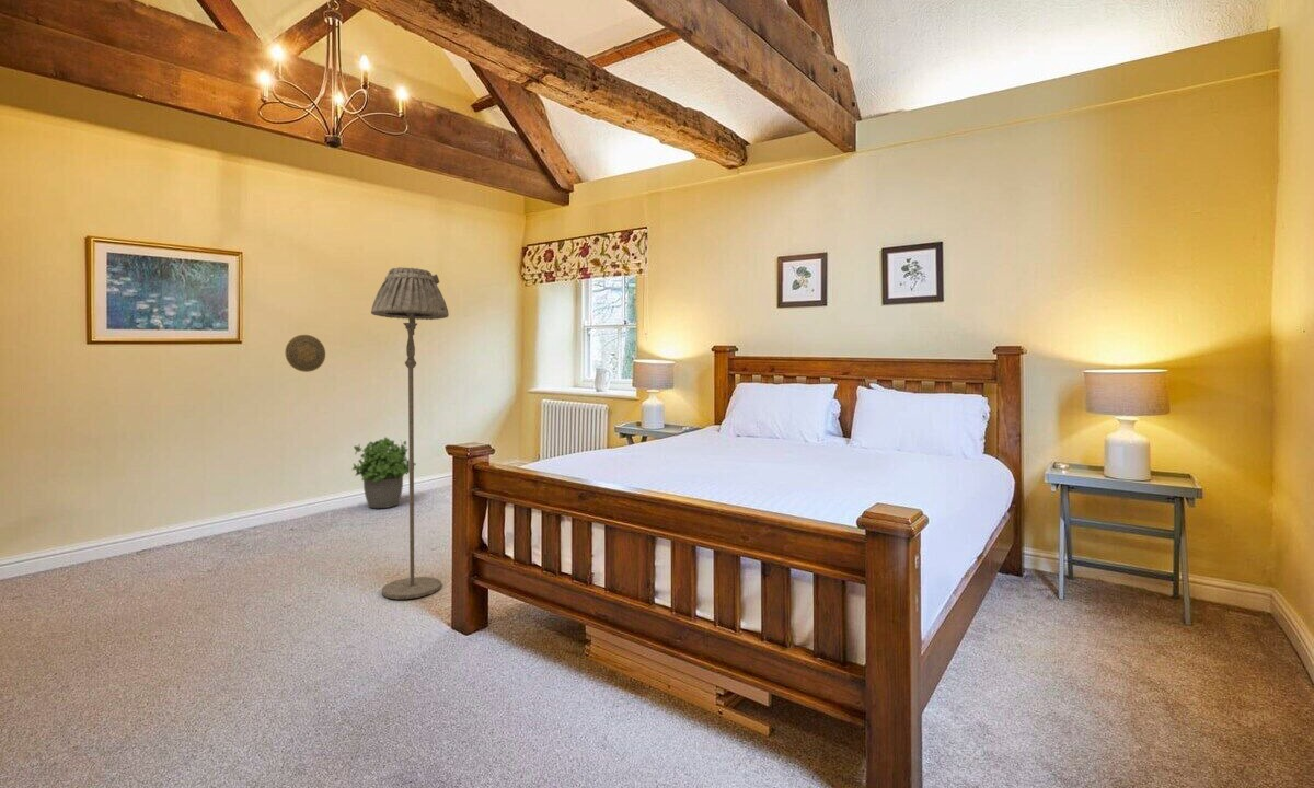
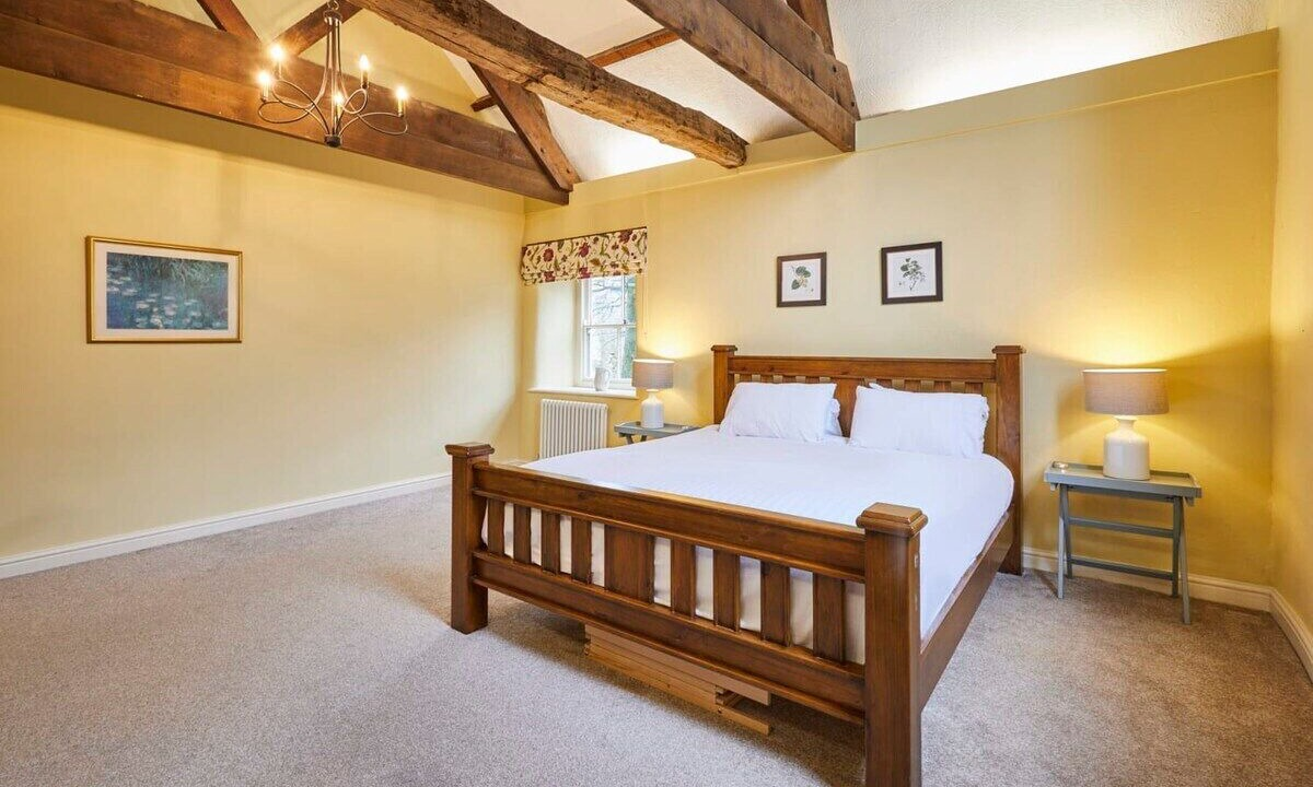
- potted plant [351,436,417,509]
- decorative plate [284,334,326,373]
- floor lamp [370,267,450,600]
